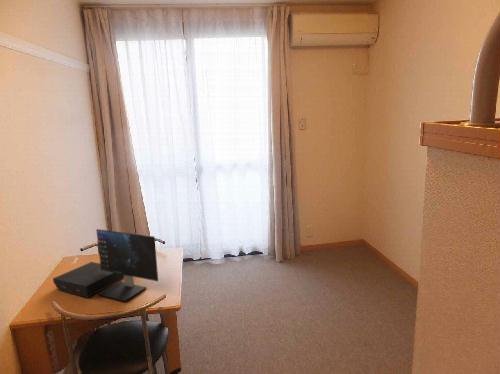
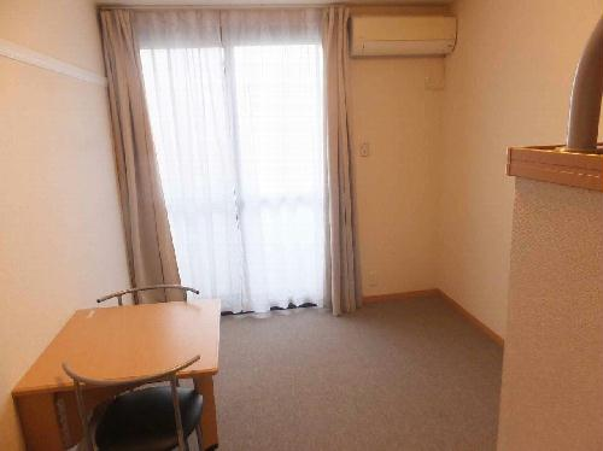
- computer monitor [52,228,159,303]
